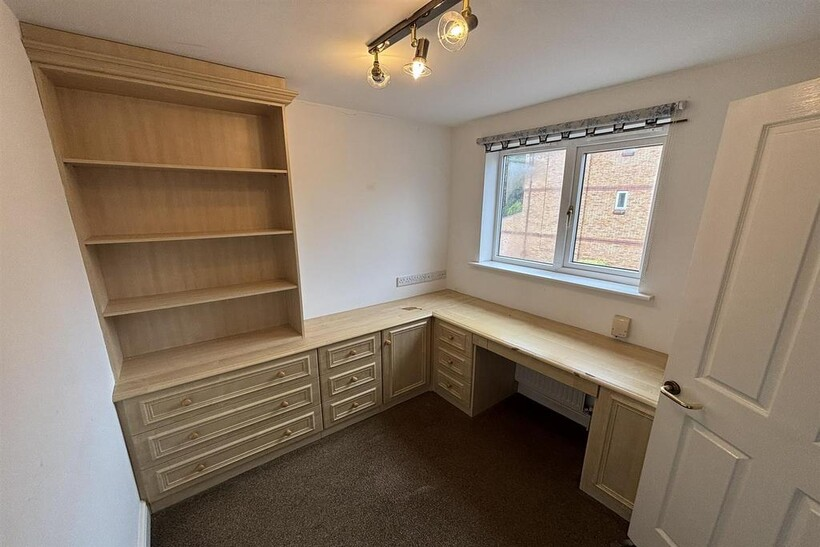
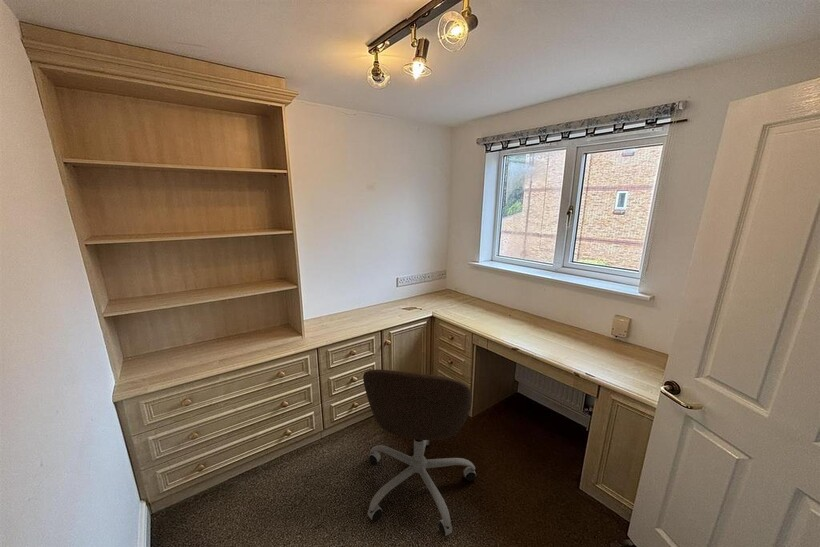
+ office chair [362,368,477,537]
